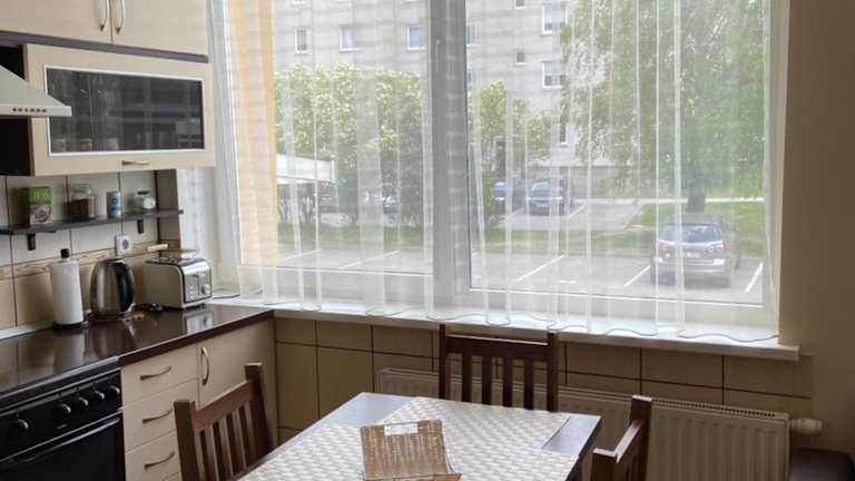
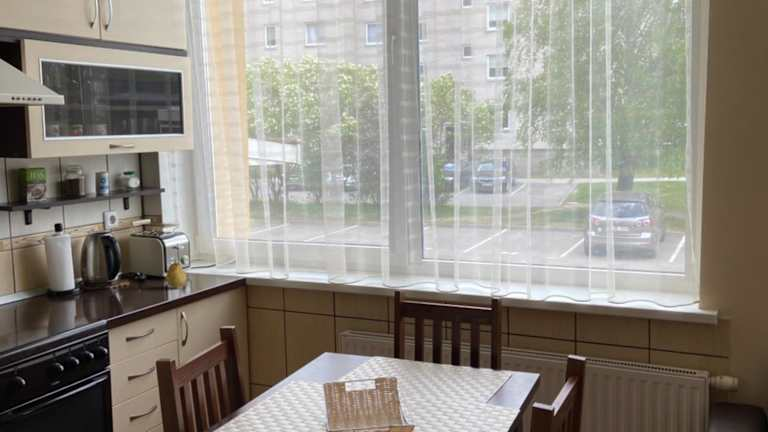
+ fruit [165,259,187,289]
